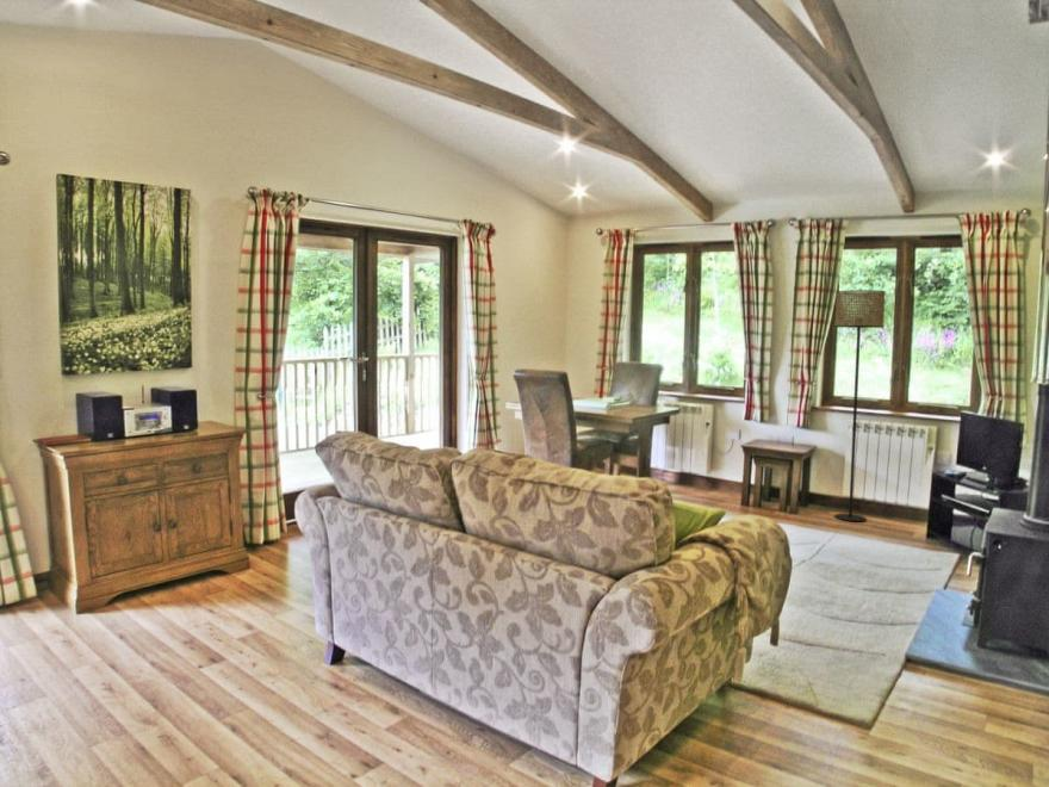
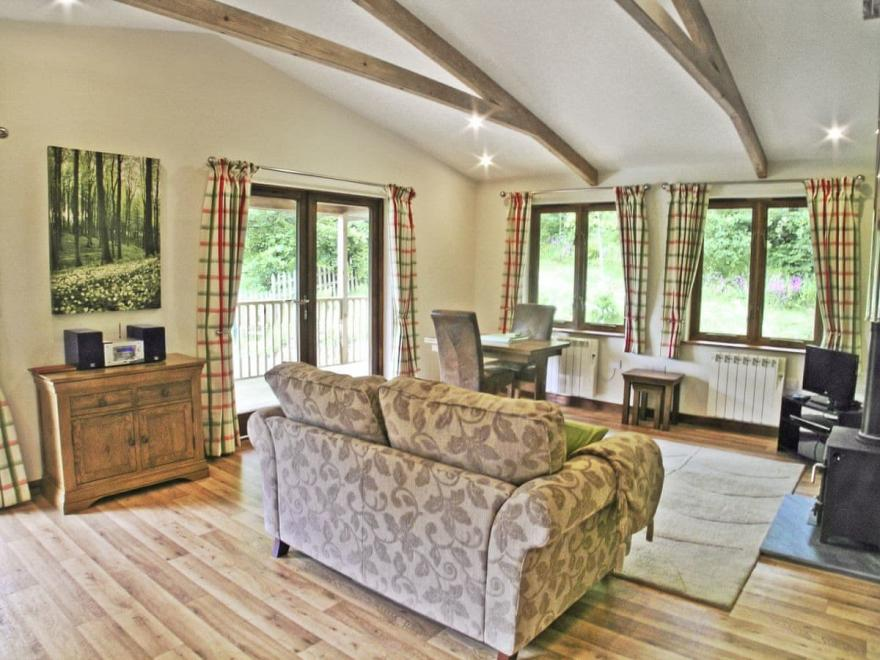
- floor lamp [833,289,887,522]
